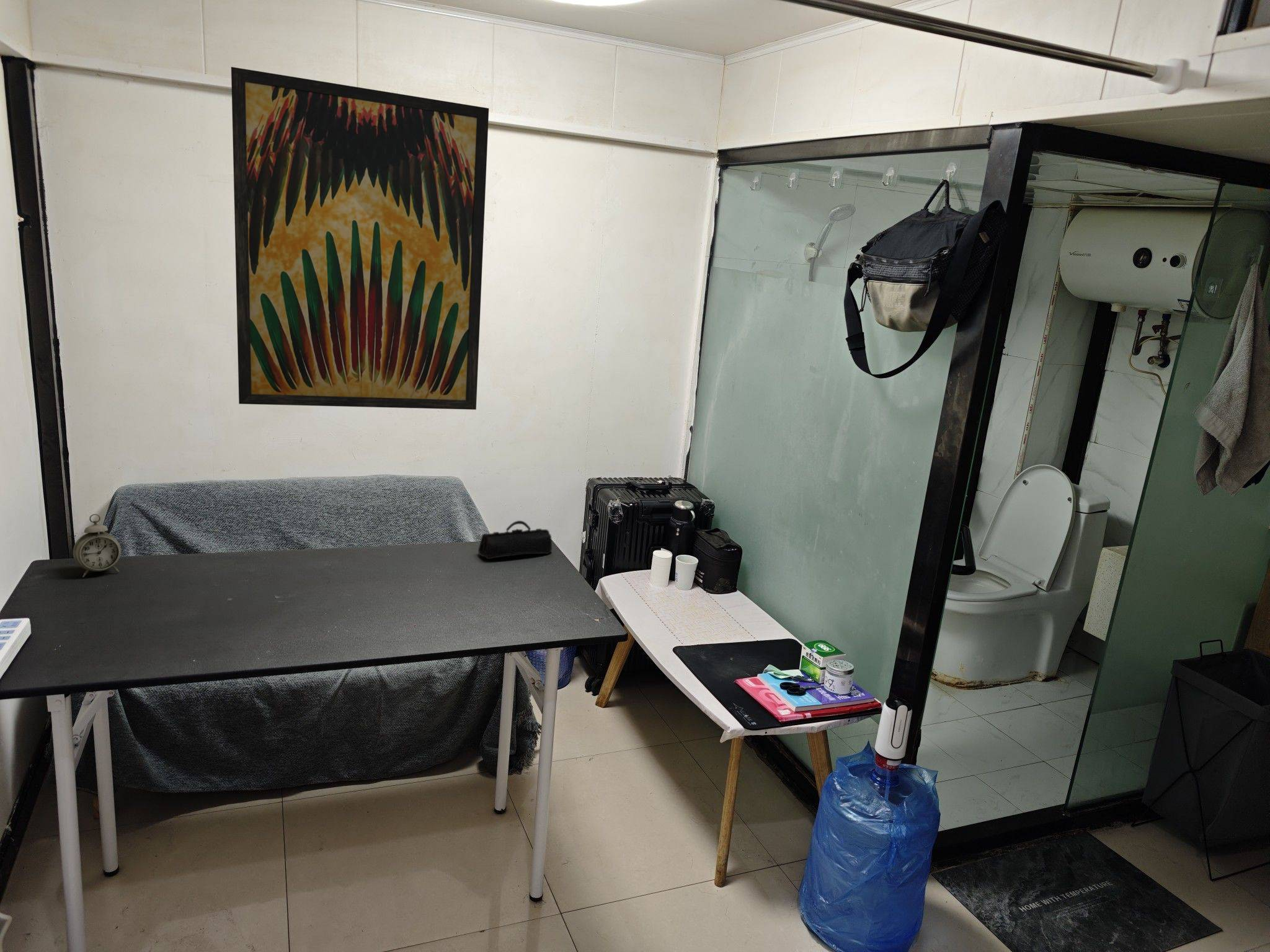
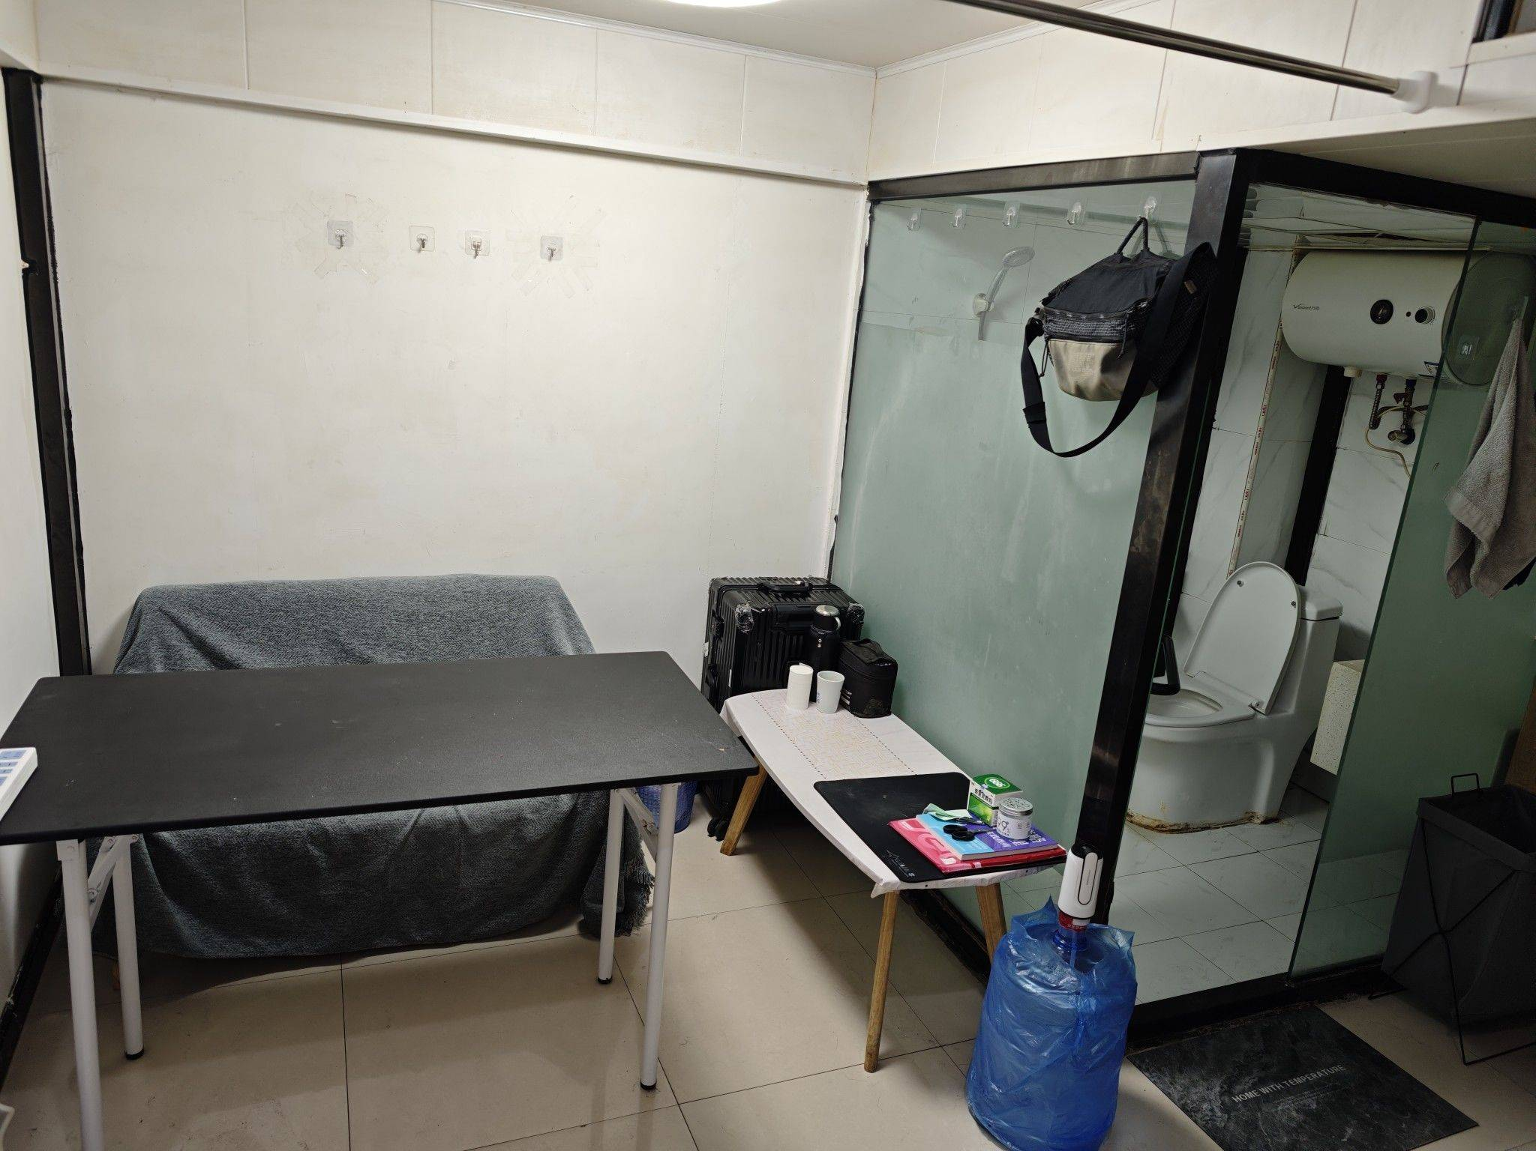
- wall art [231,66,489,410]
- pencil case [477,520,553,560]
- alarm clock [73,513,122,578]
